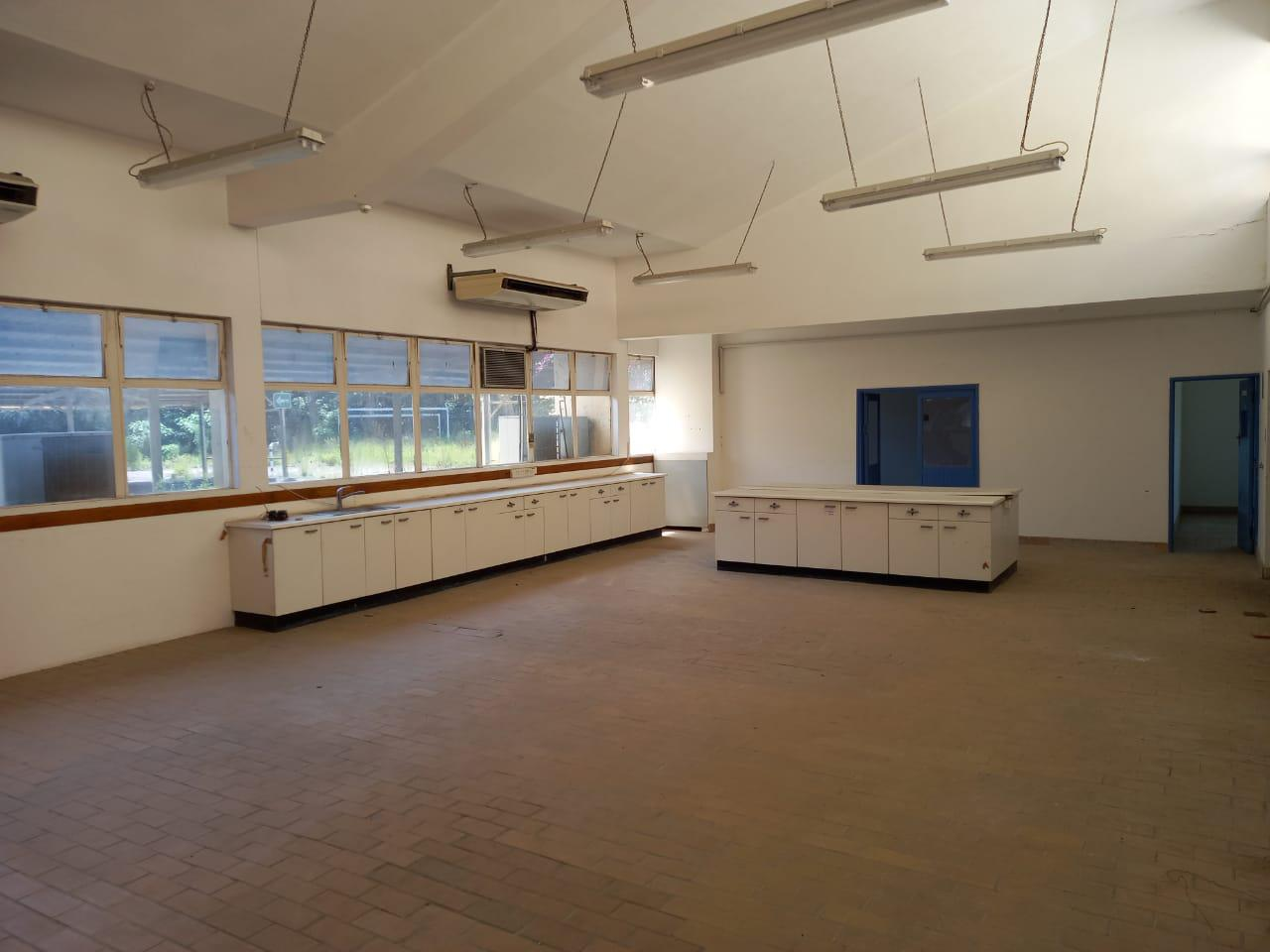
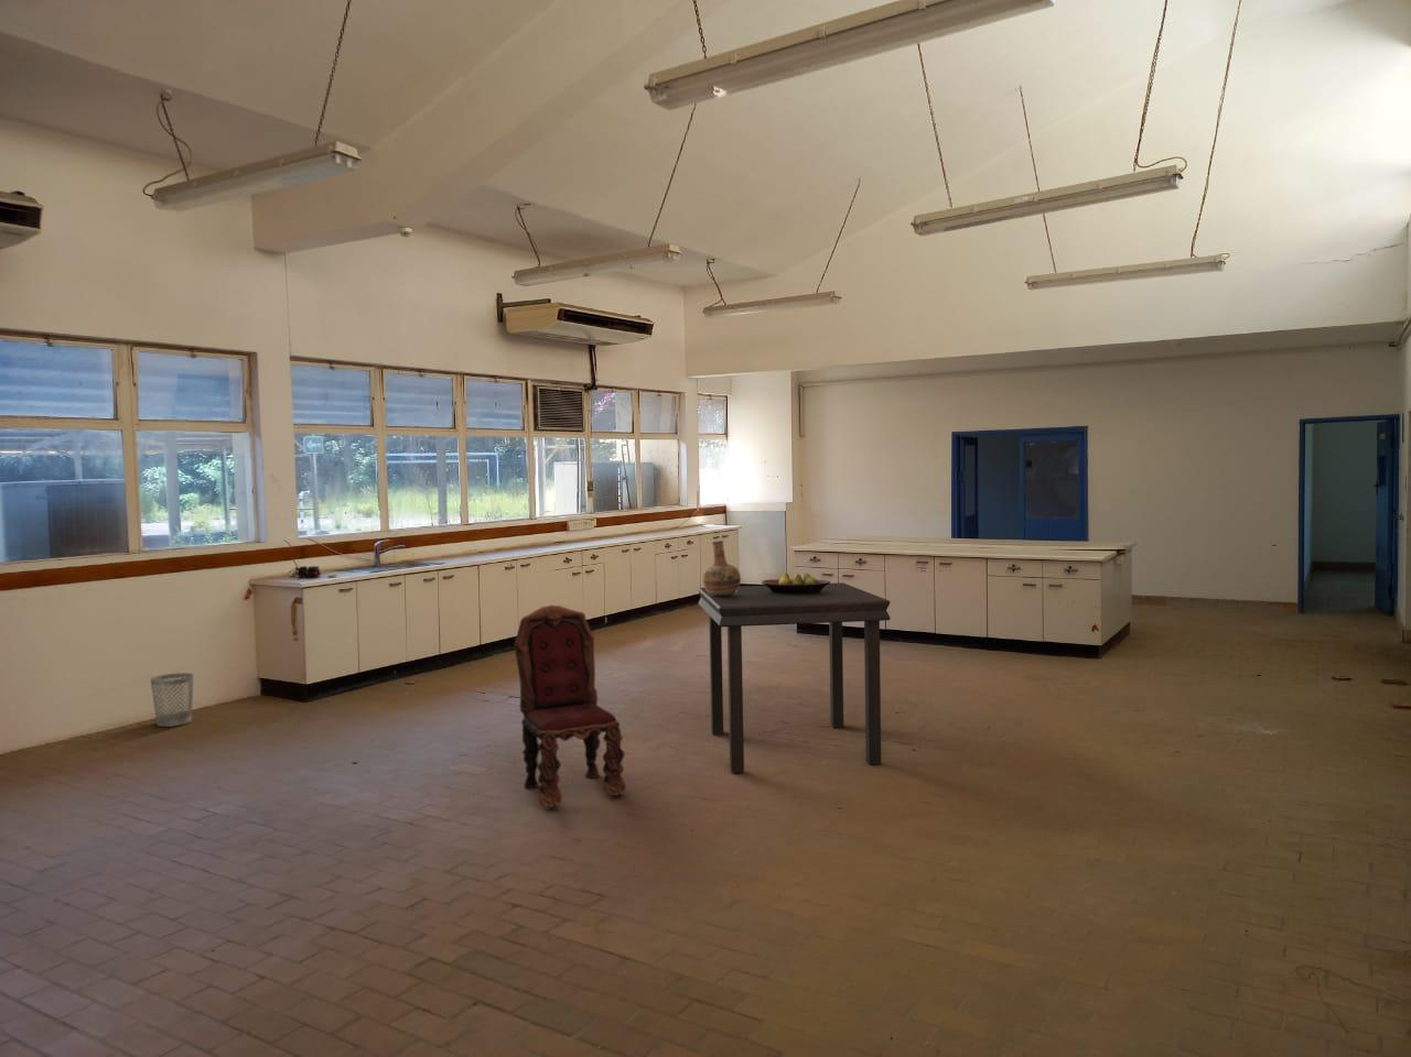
+ fruit bowl [761,572,831,594]
+ vase [702,540,742,595]
+ wastebasket [149,672,196,727]
+ dining chair [513,603,628,808]
+ dining table [697,582,892,774]
